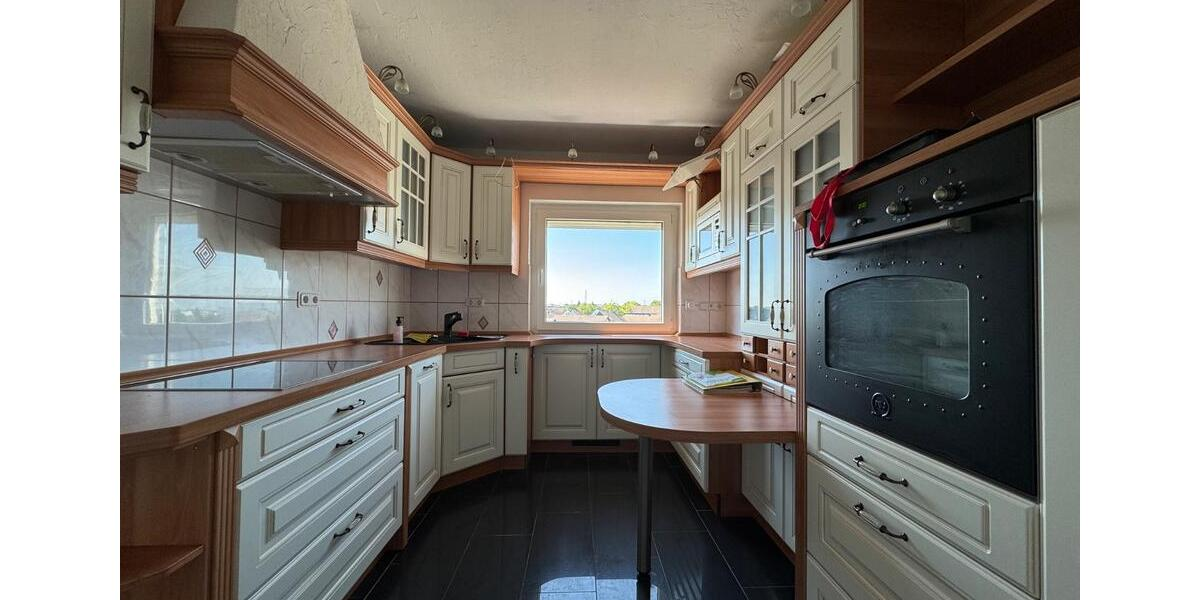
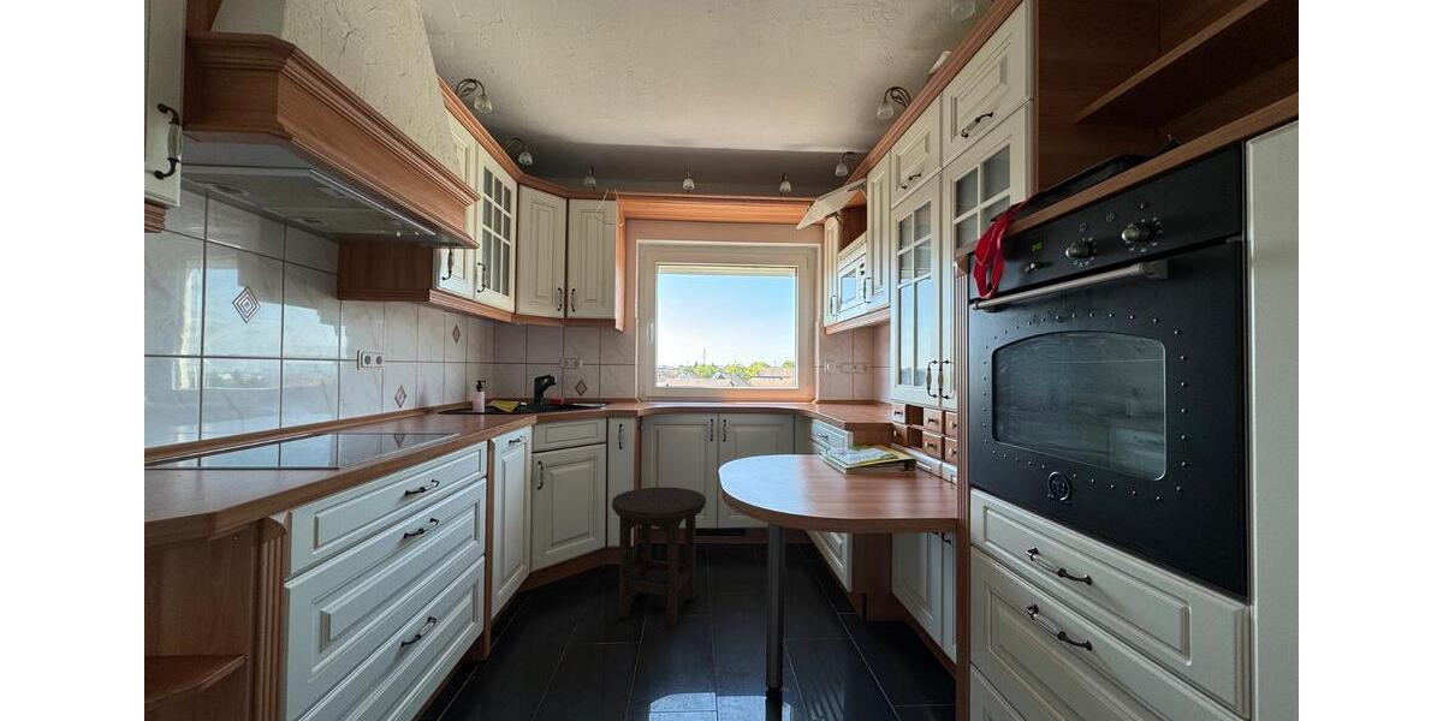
+ stool [611,485,707,627]
